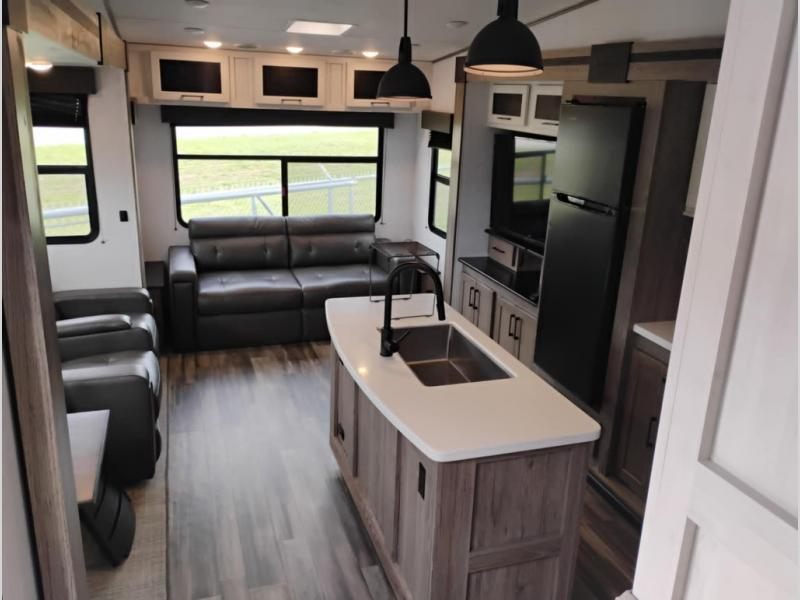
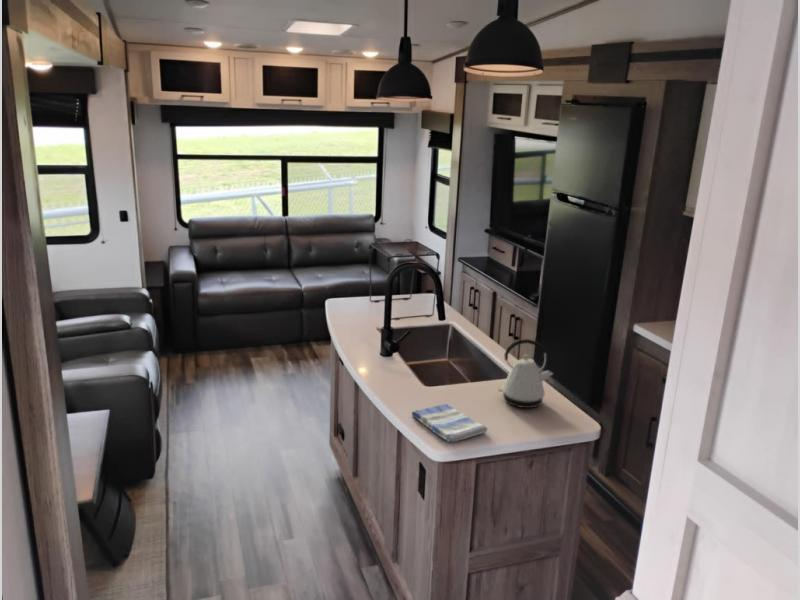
+ kettle [498,338,554,409]
+ dish towel [411,403,488,443]
